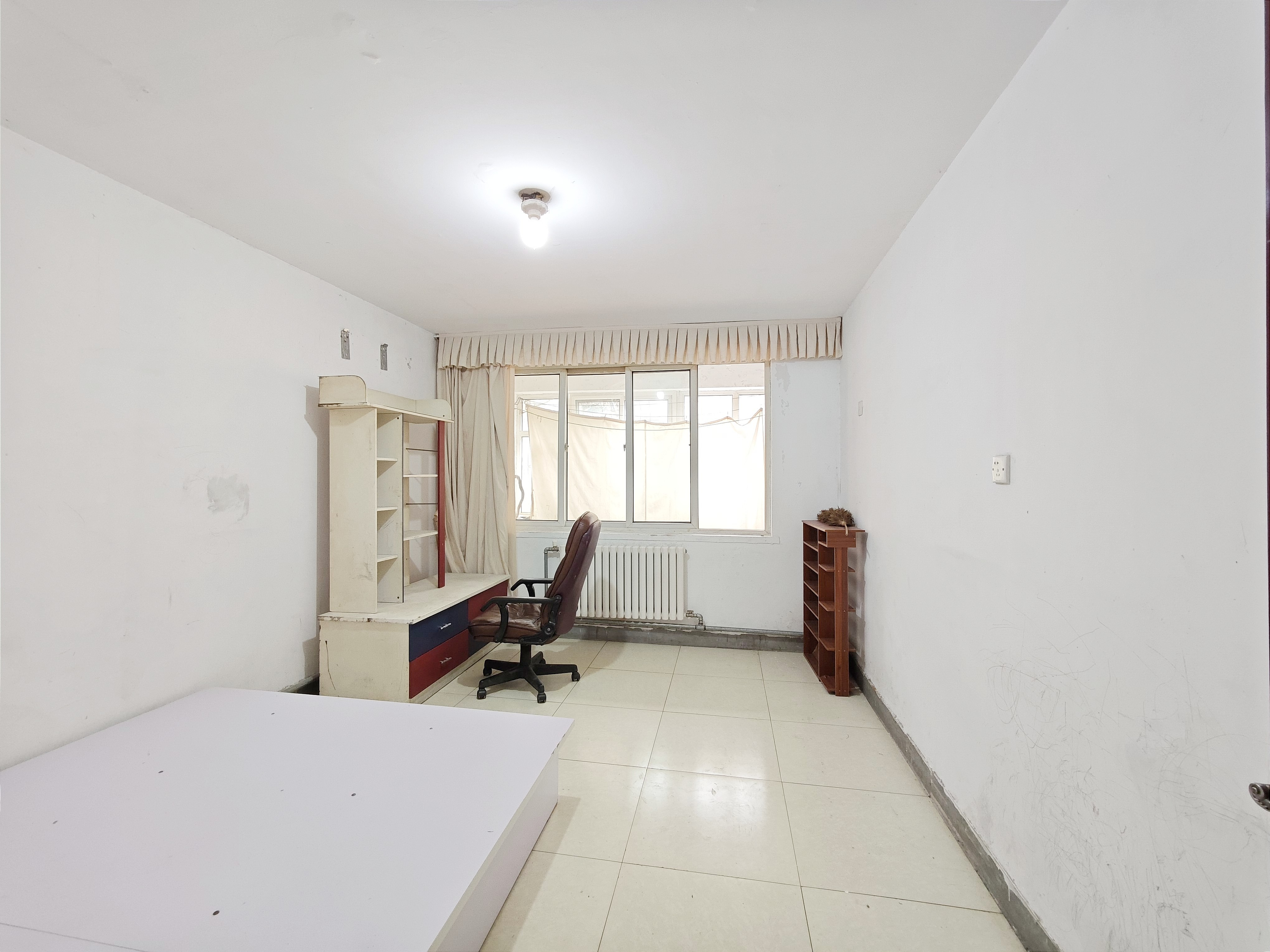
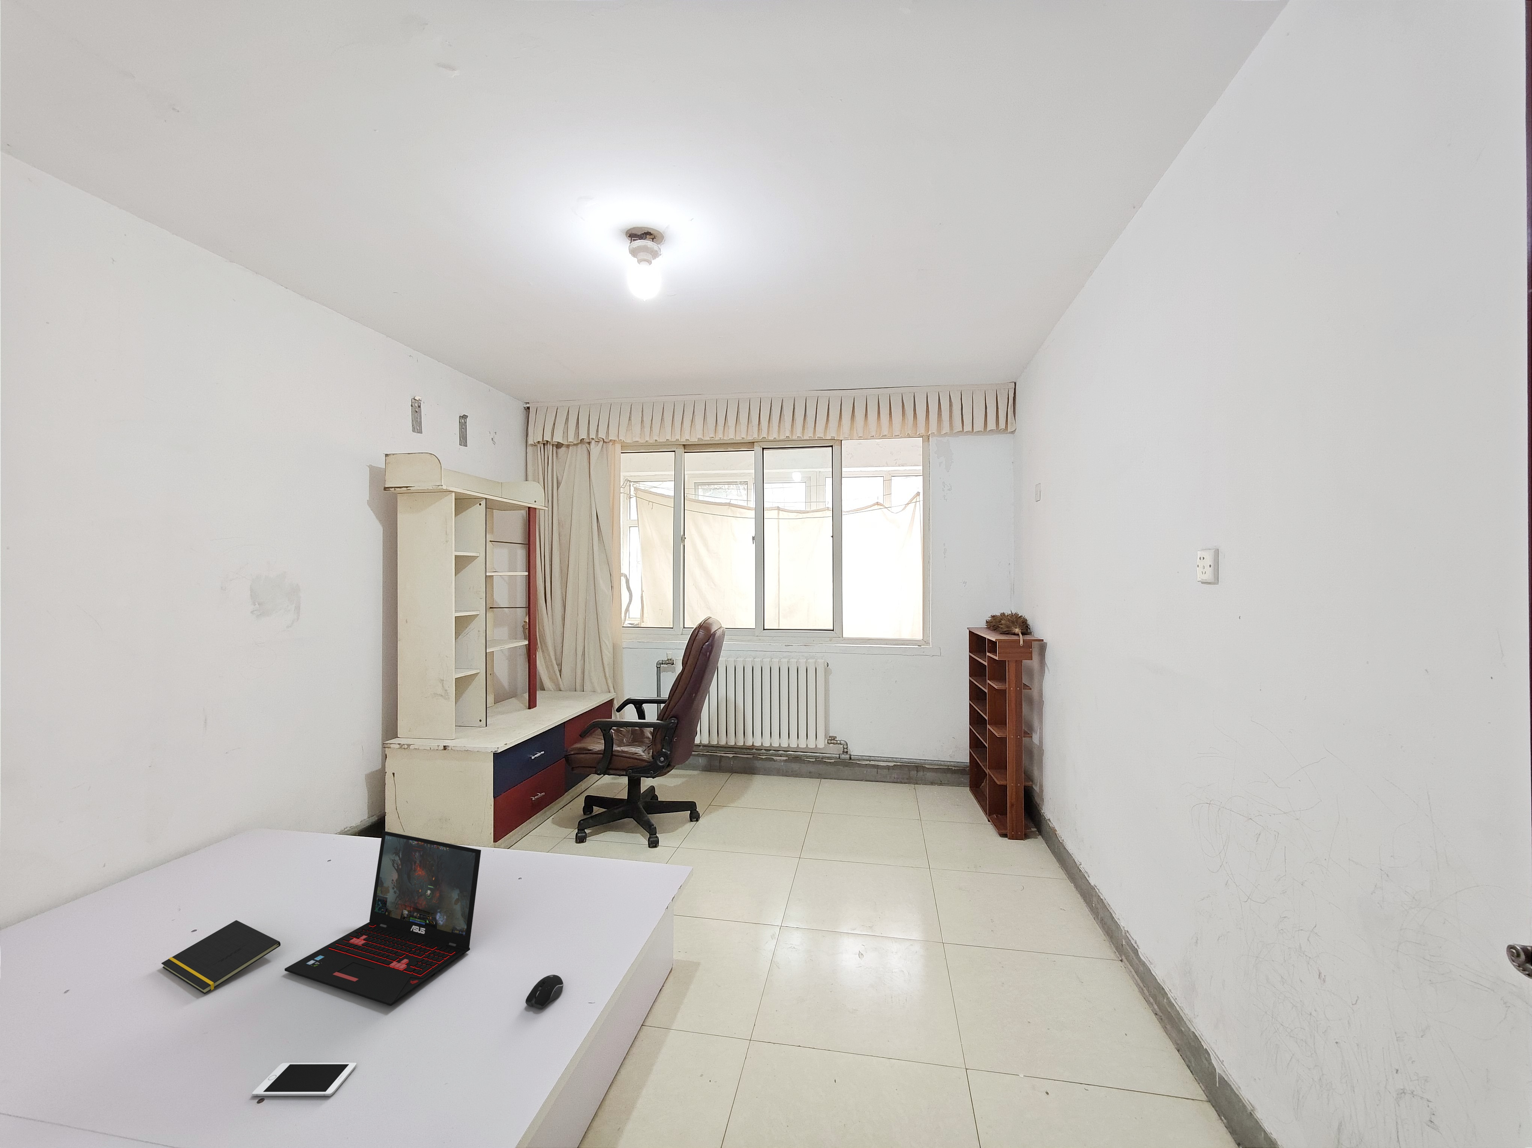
+ cell phone [252,1062,357,1096]
+ laptop [285,831,481,1007]
+ notepad [162,920,281,995]
+ computer mouse [525,974,565,1009]
